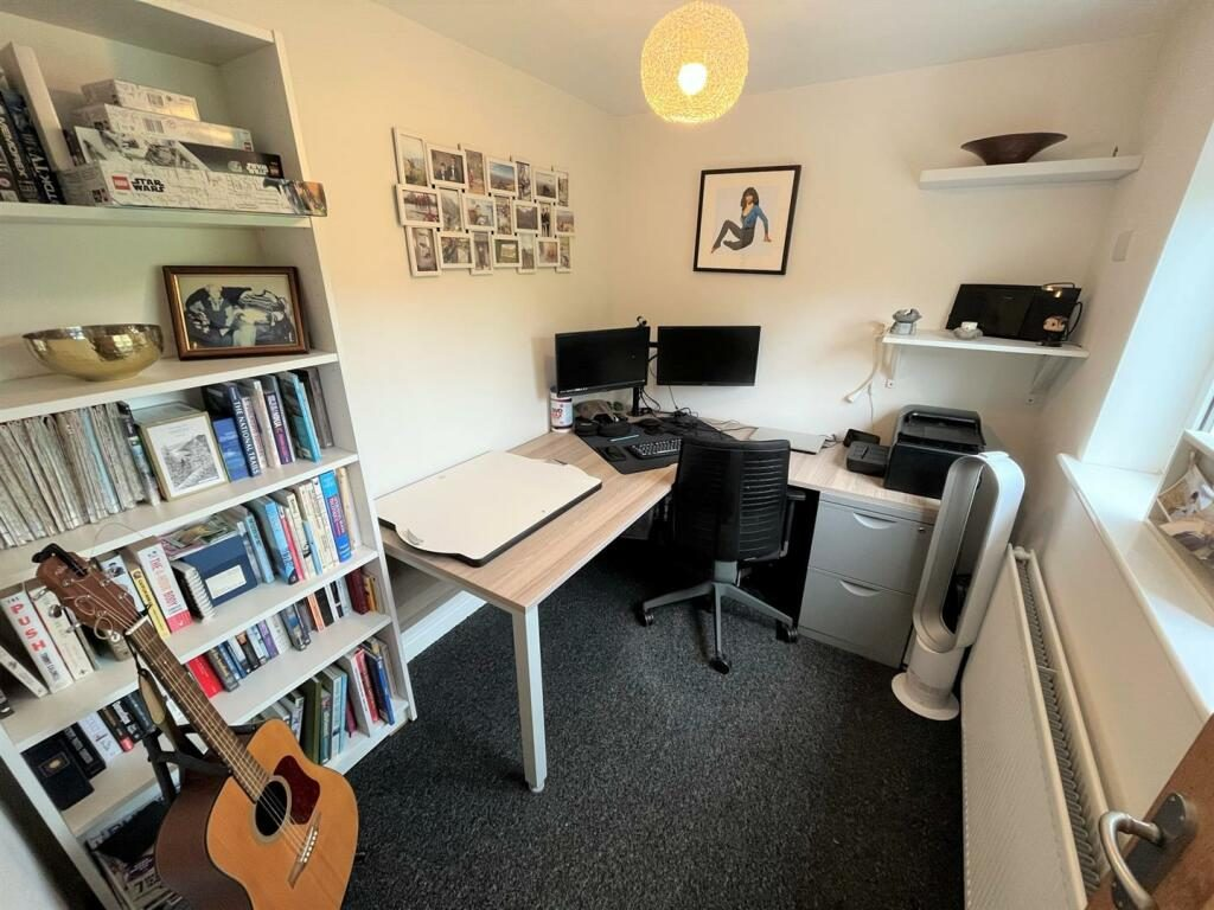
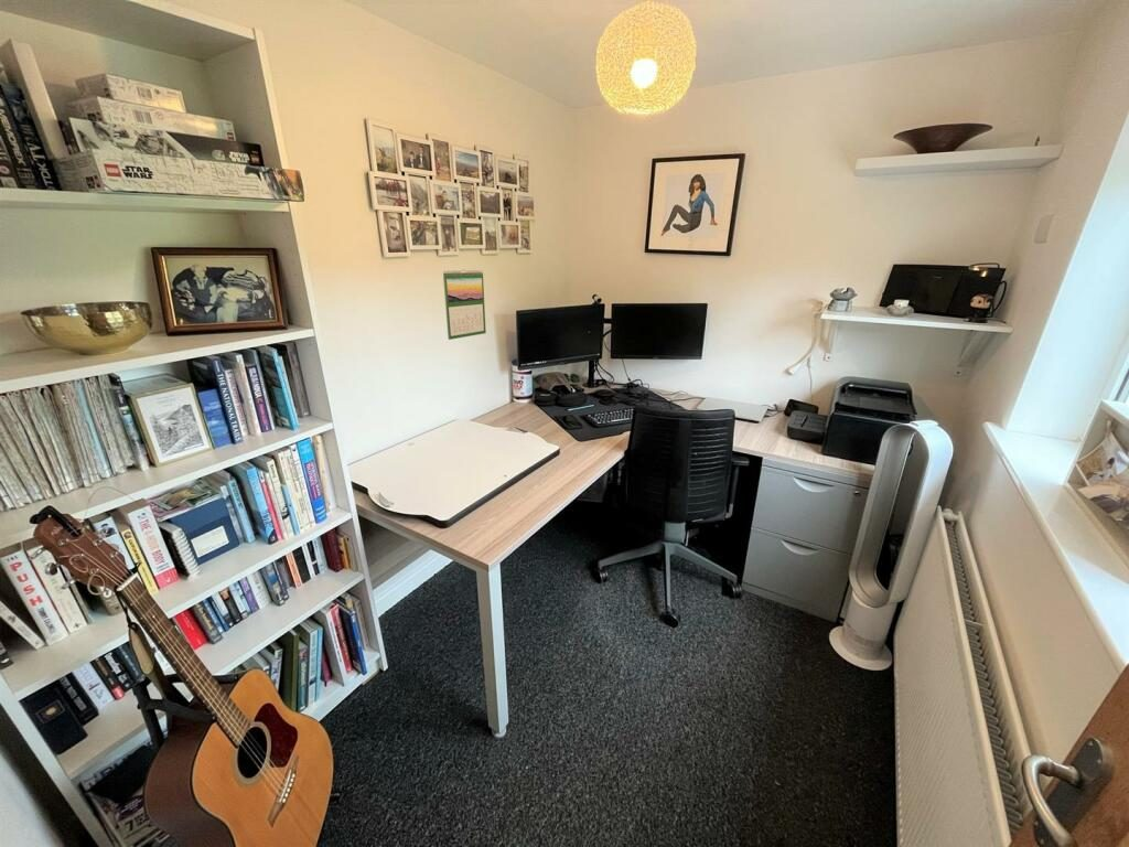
+ calendar [442,268,487,341]
